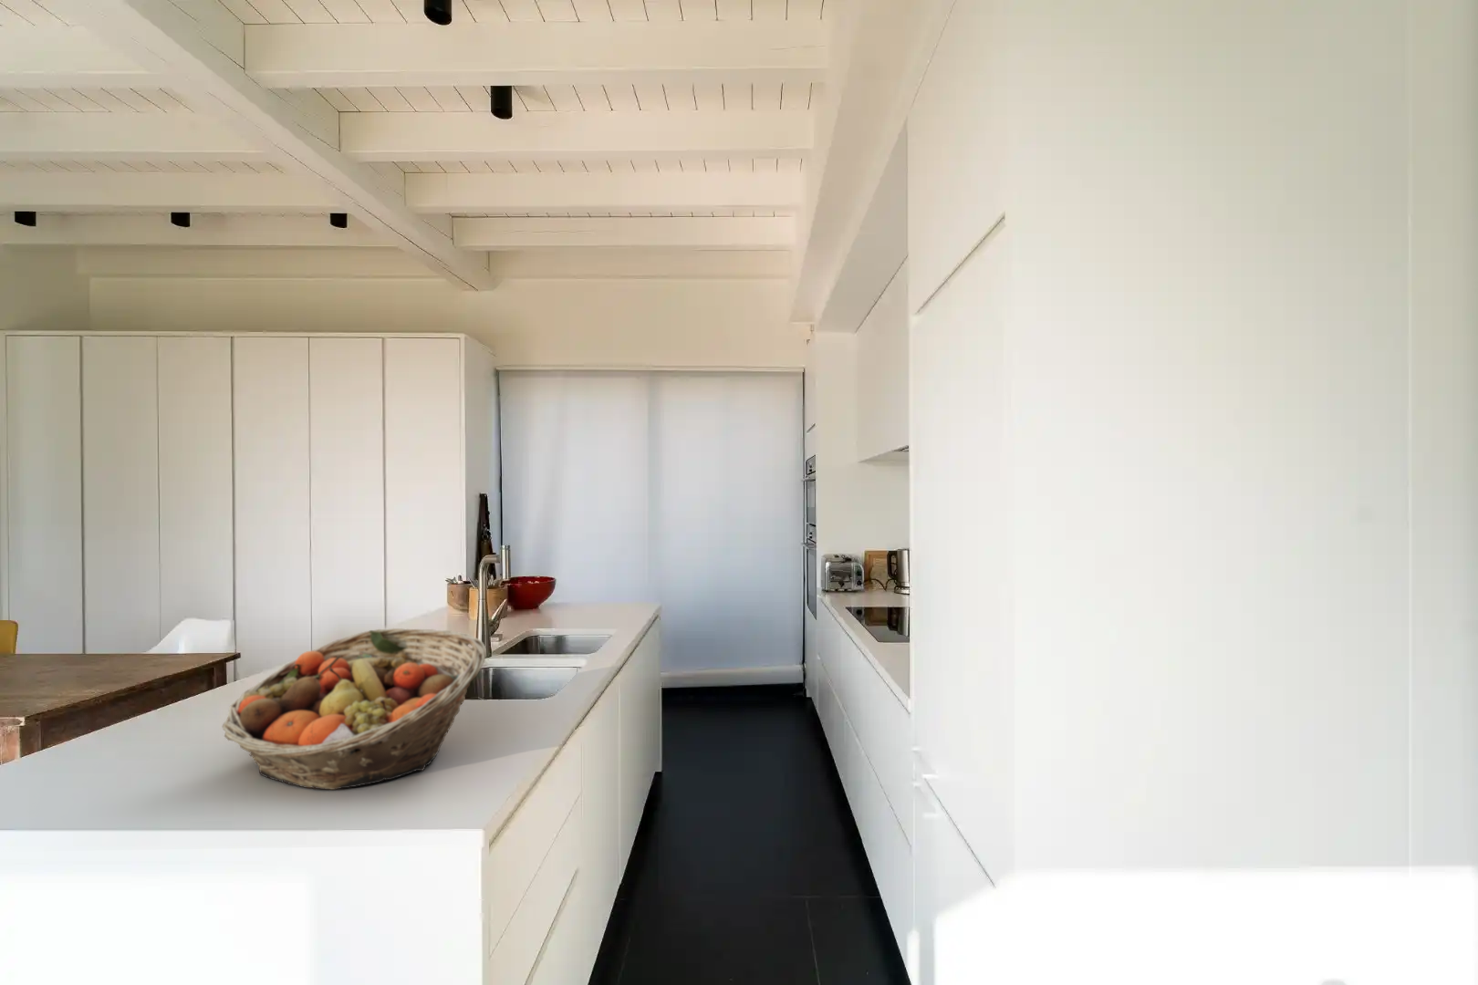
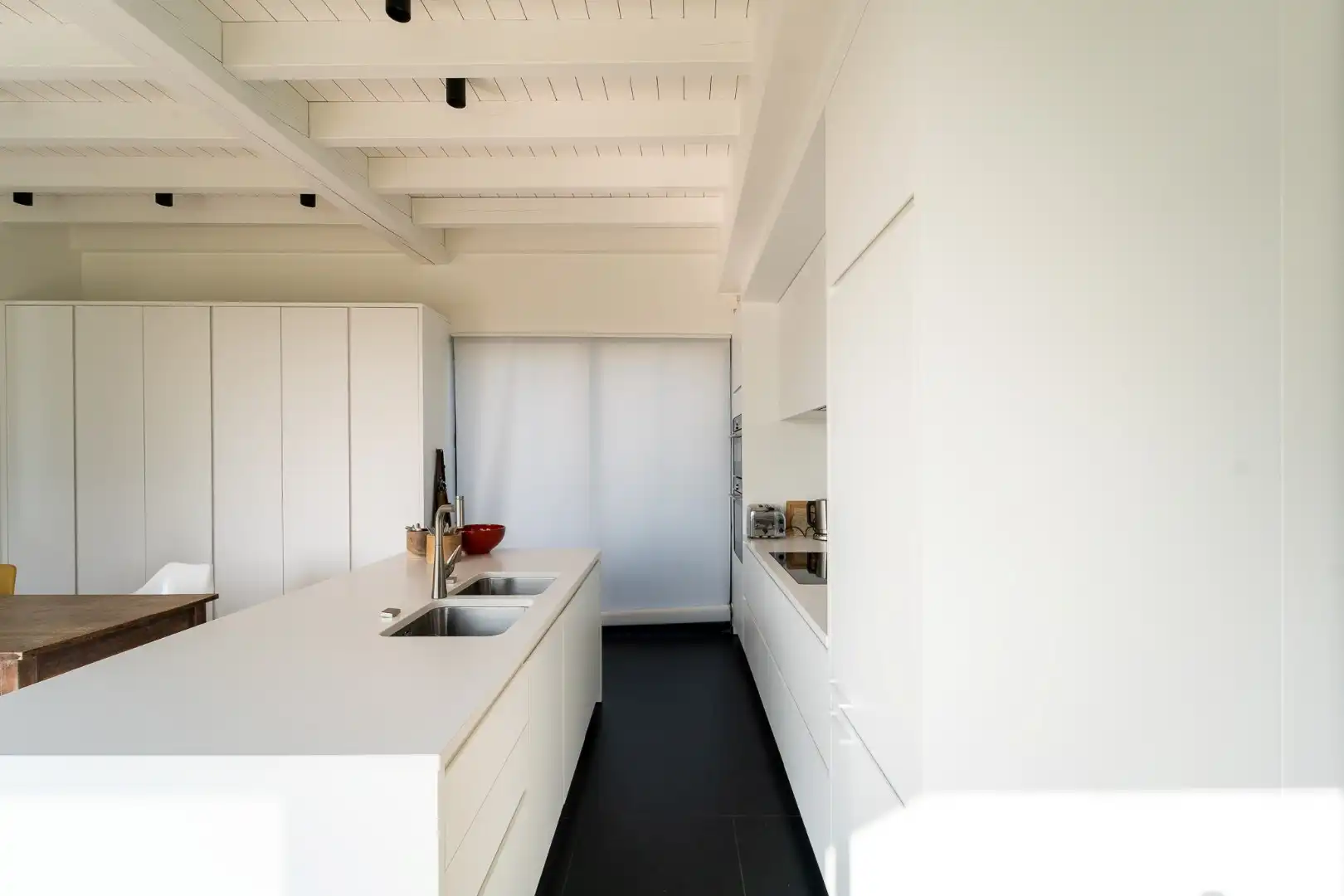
- fruit basket [222,628,487,790]
